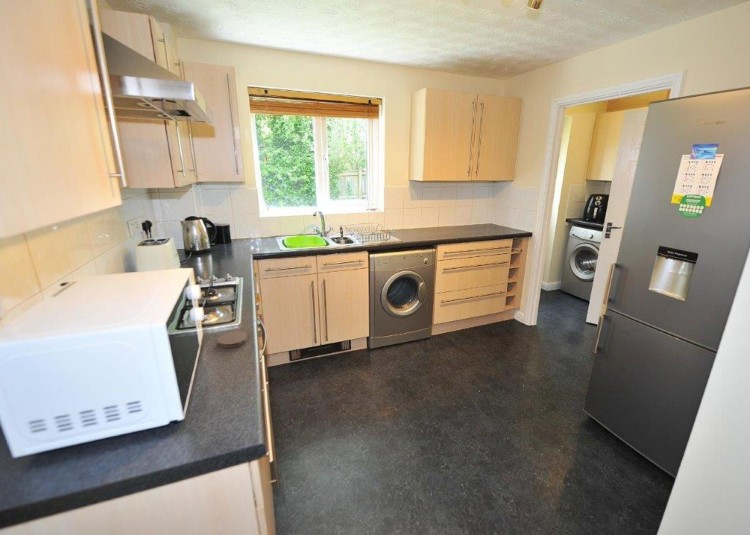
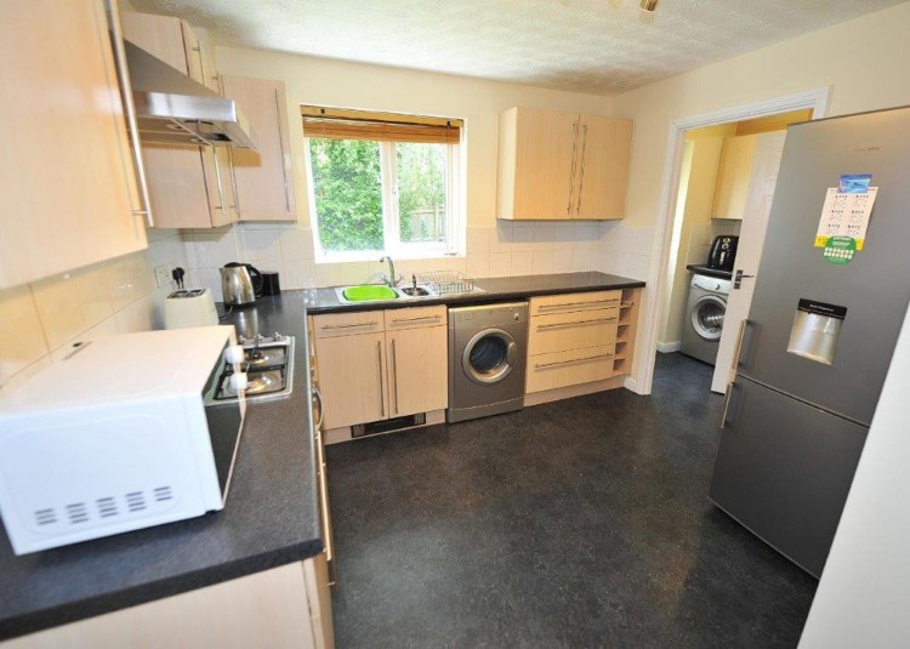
- coaster [217,330,249,349]
